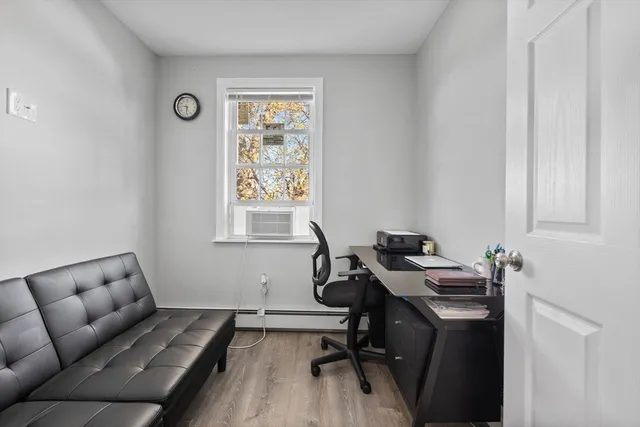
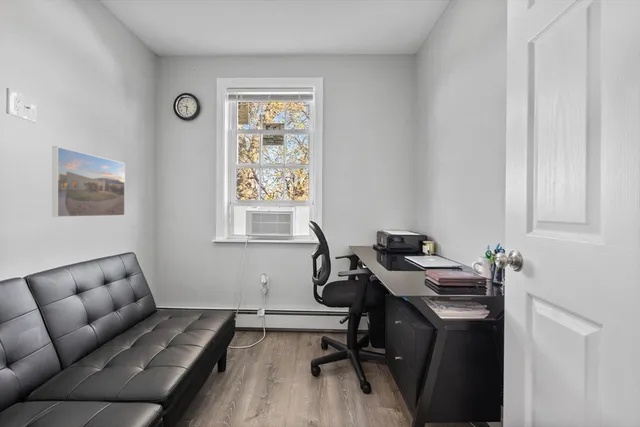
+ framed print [51,145,126,218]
